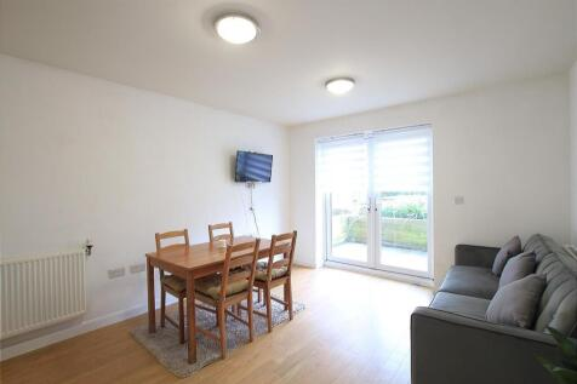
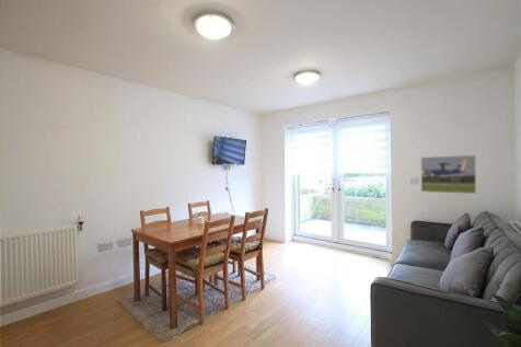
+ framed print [419,154,477,195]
